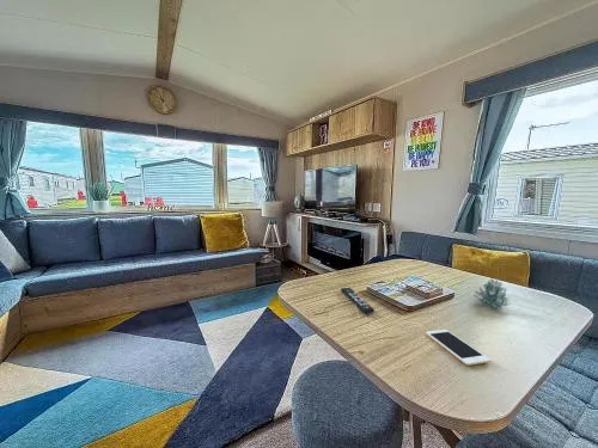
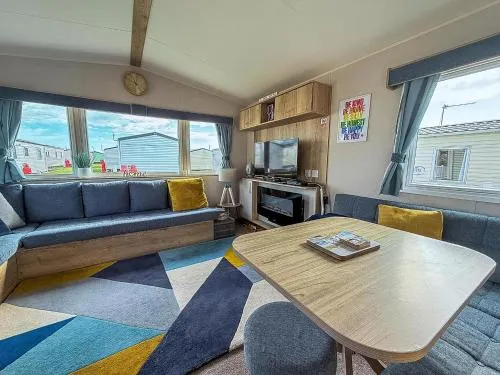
- succulent plant [472,278,513,308]
- remote control [340,287,376,314]
- cell phone [425,329,492,367]
